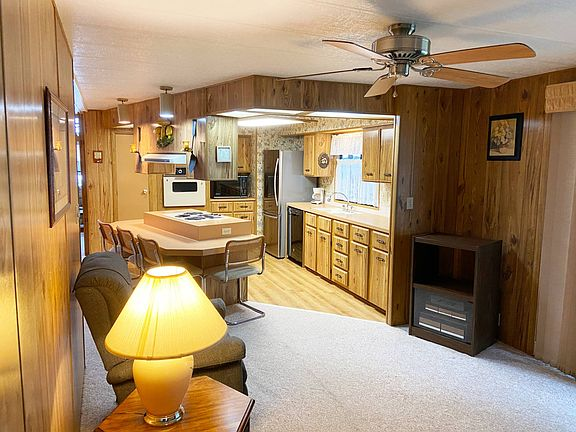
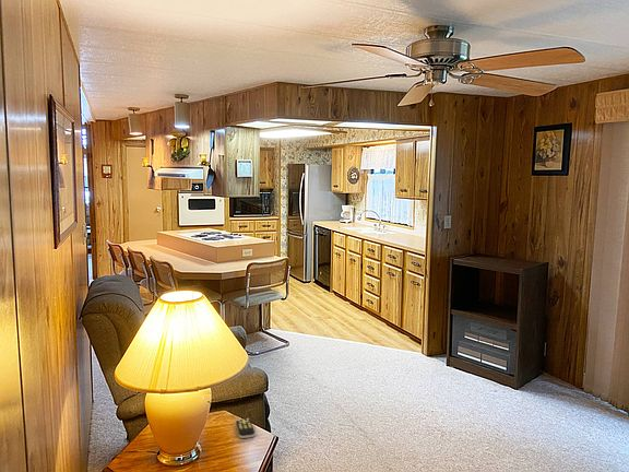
+ remote control [235,417,256,439]
